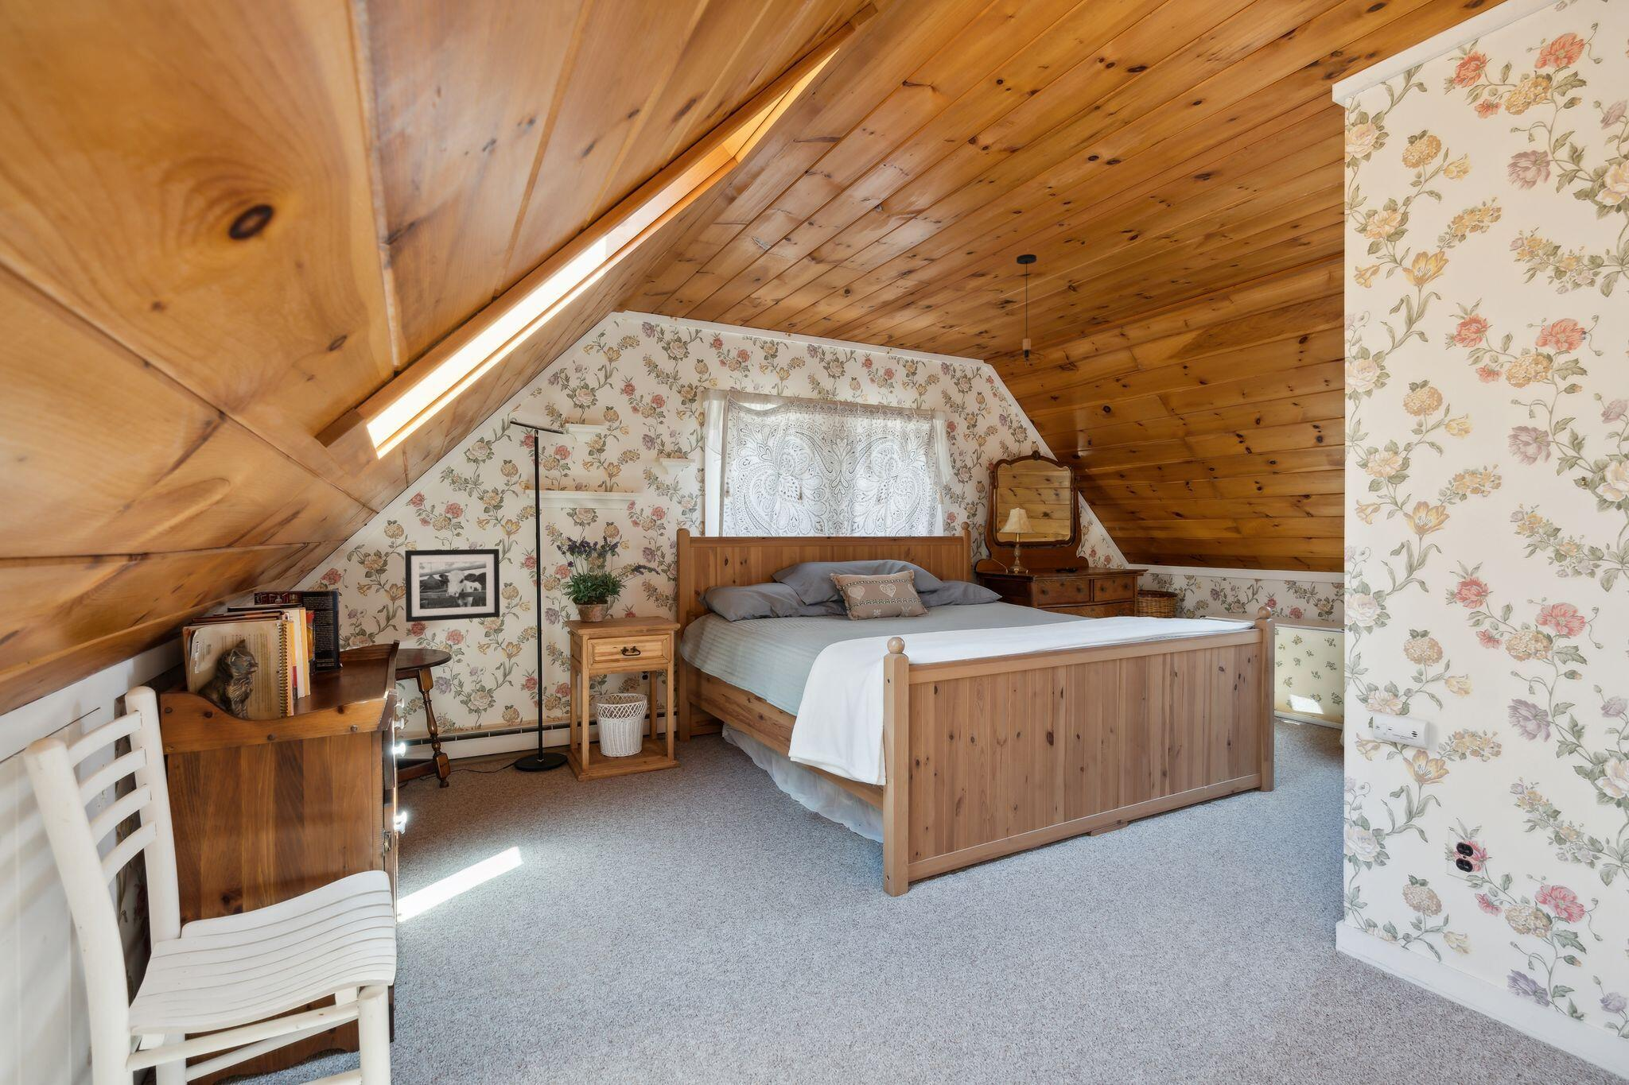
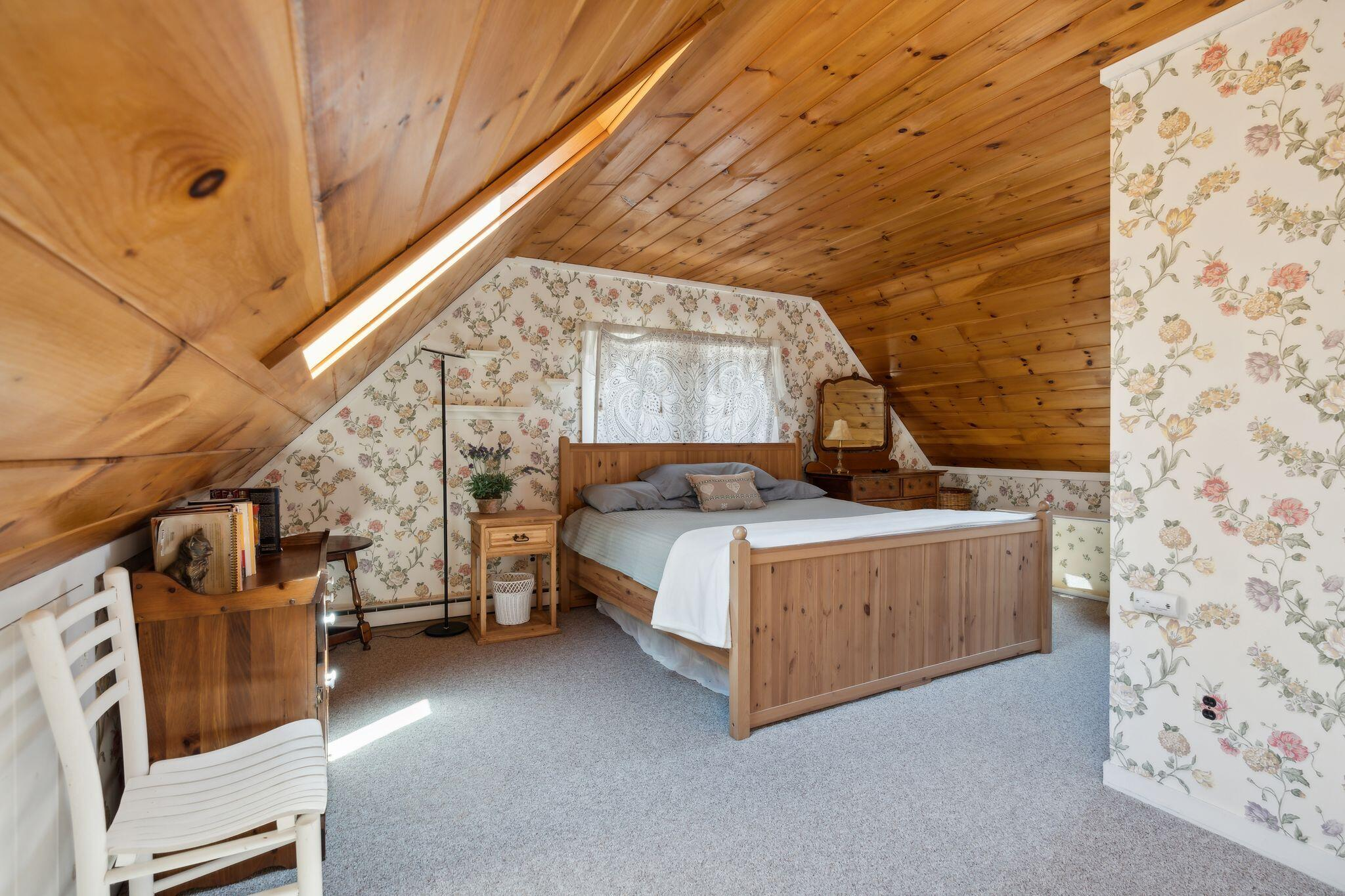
- pendant light [1008,253,1046,367]
- picture frame [405,549,500,624]
